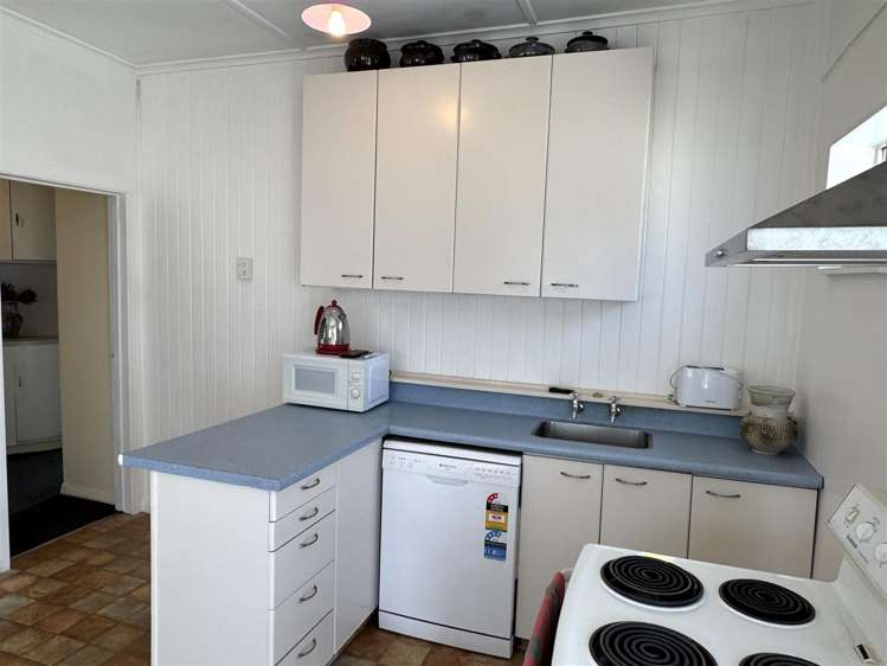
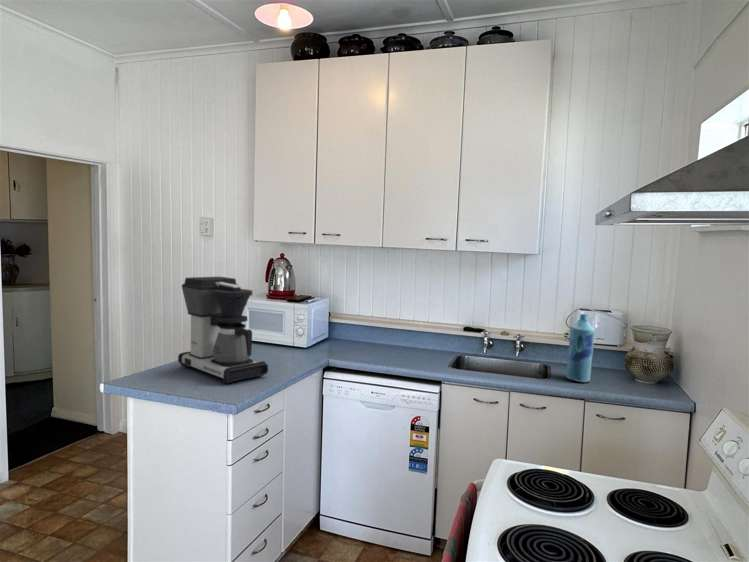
+ coffee maker [177,276,269,385]
+ bottle [565,313,596,383]
